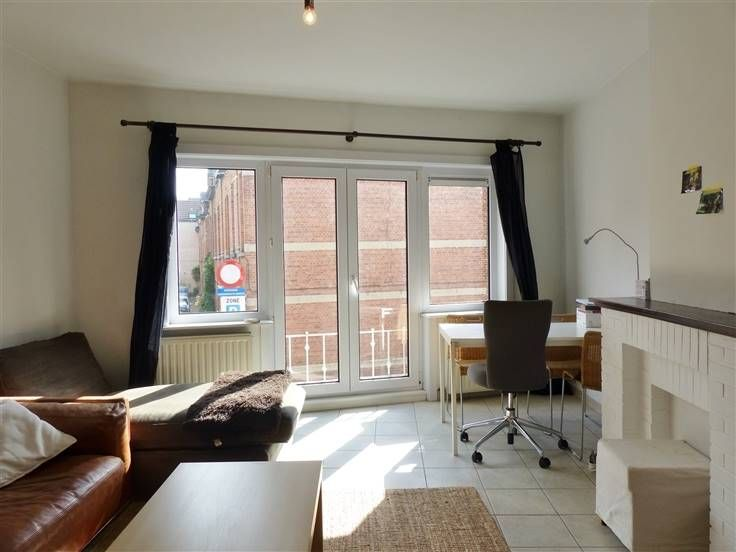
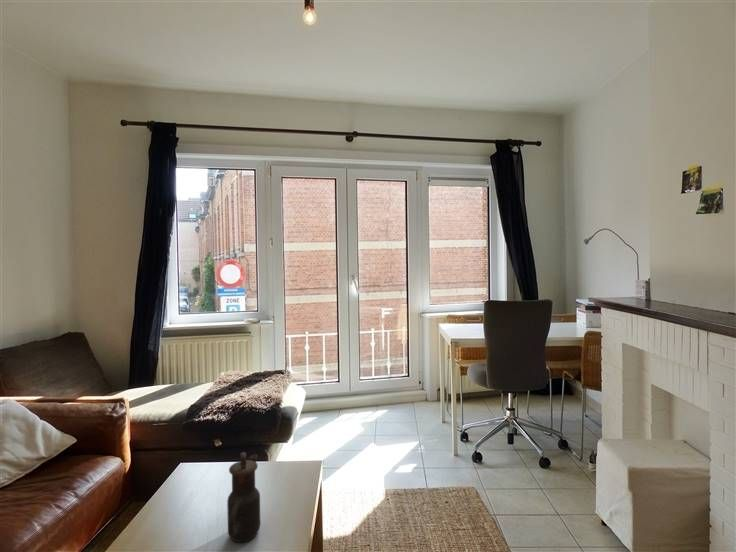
+ teapot [226,451,261,543]
